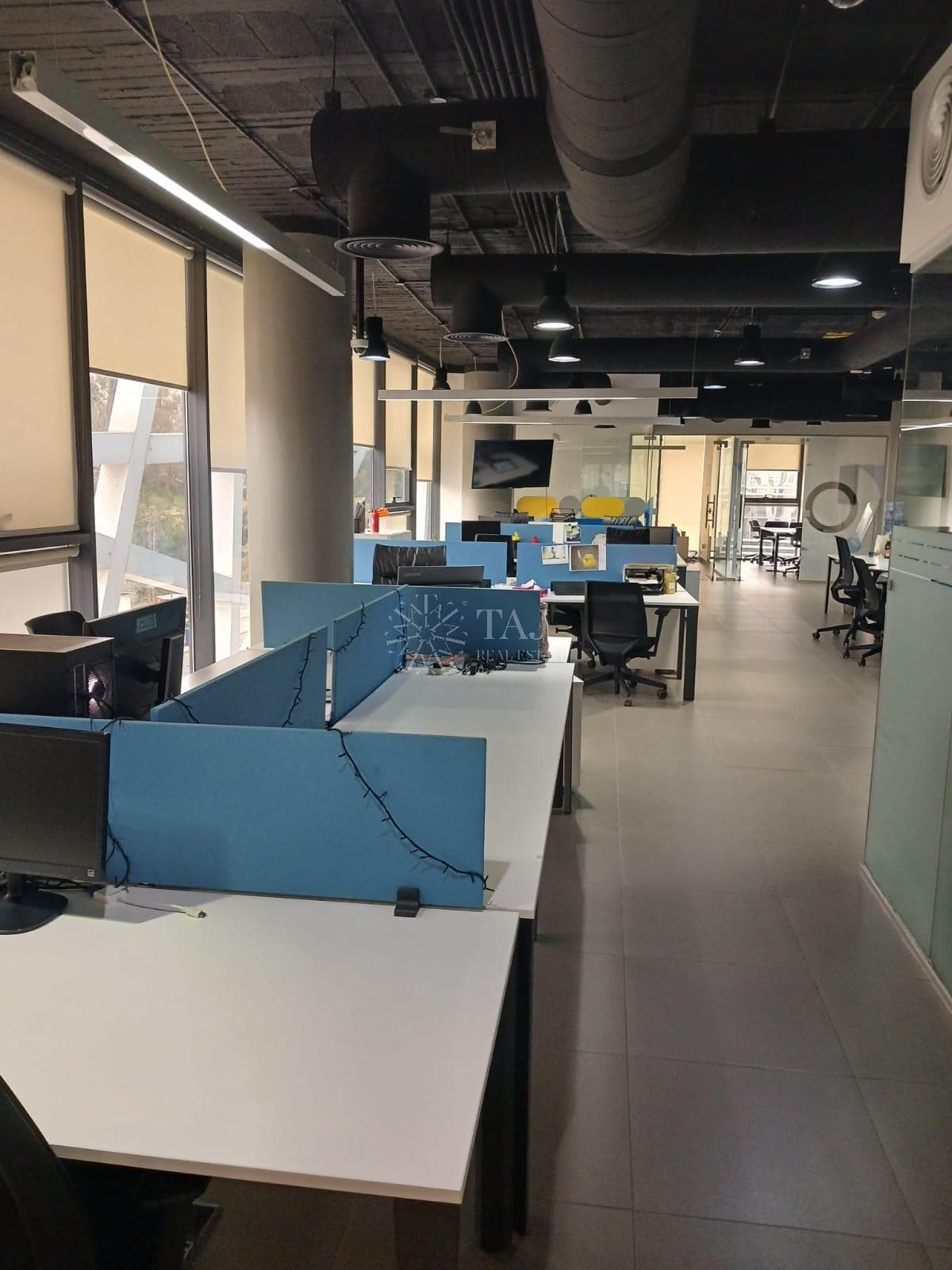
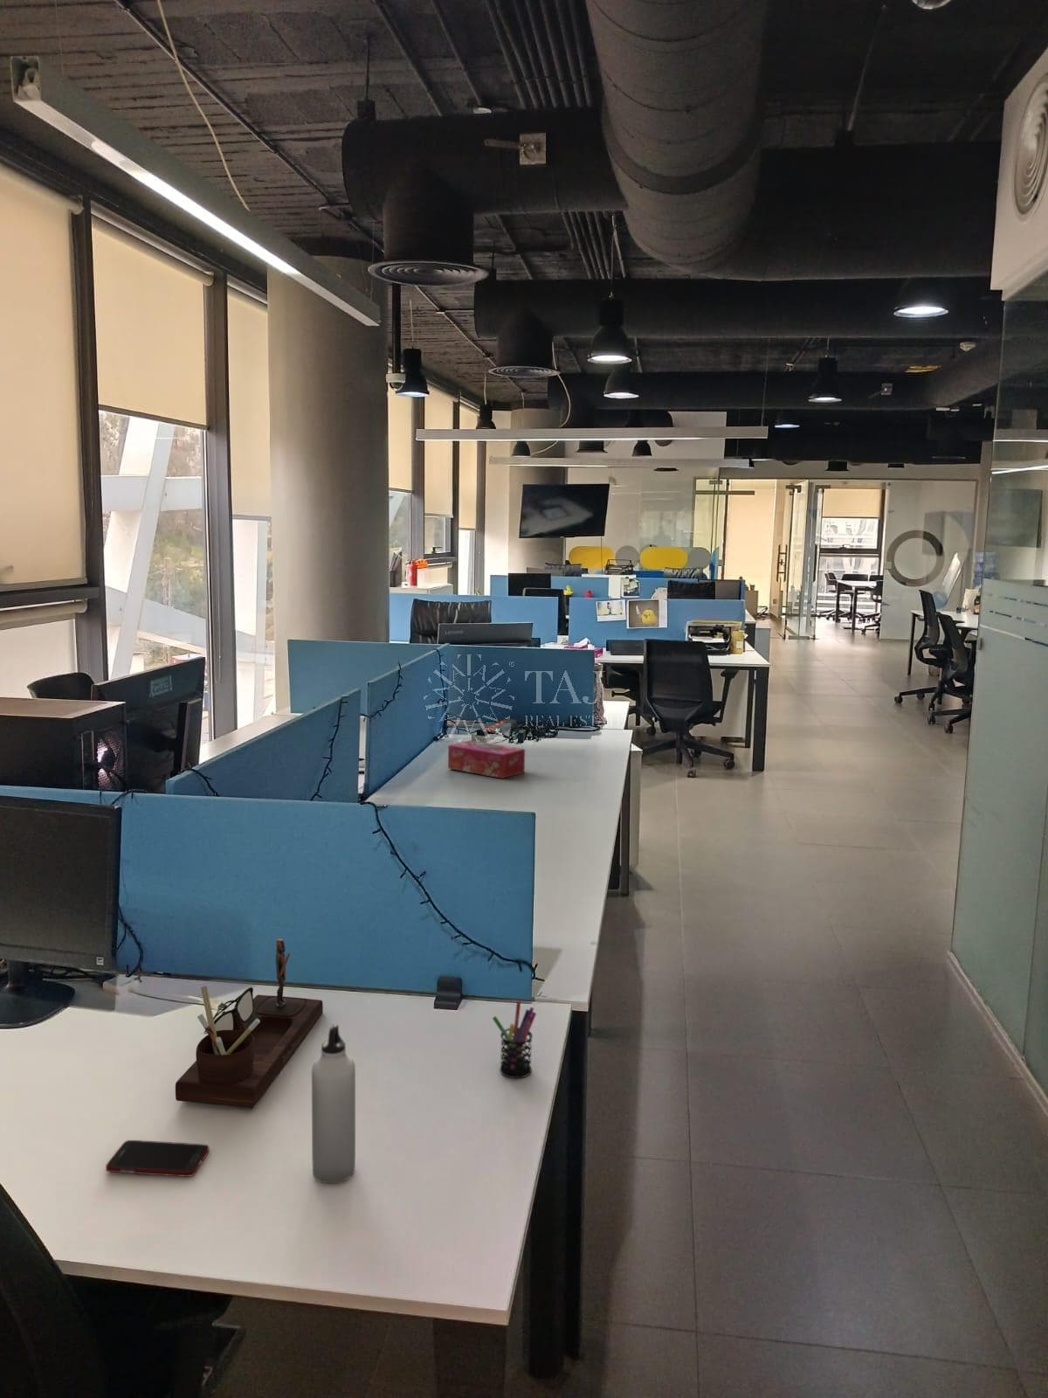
+ pen holder [492,1001,537,1079]
+ cell phone [105,1139,209,1178]
+ water bottle [310,1023,357,1184]
+ tissue box [447,740,526,779]
+ desk organizer [175,938,324,1108]
